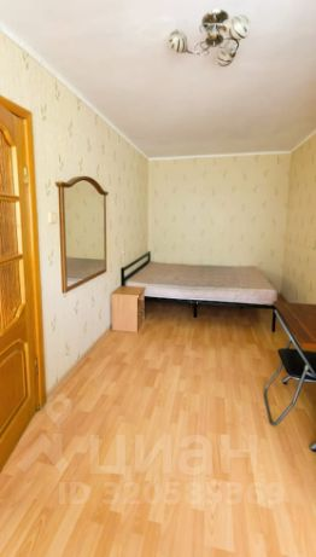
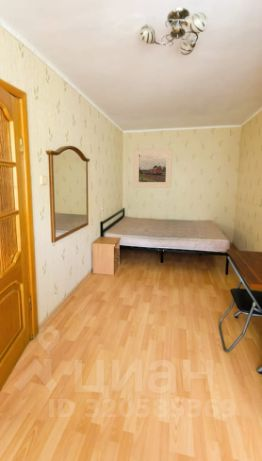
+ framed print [132,147,173,189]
